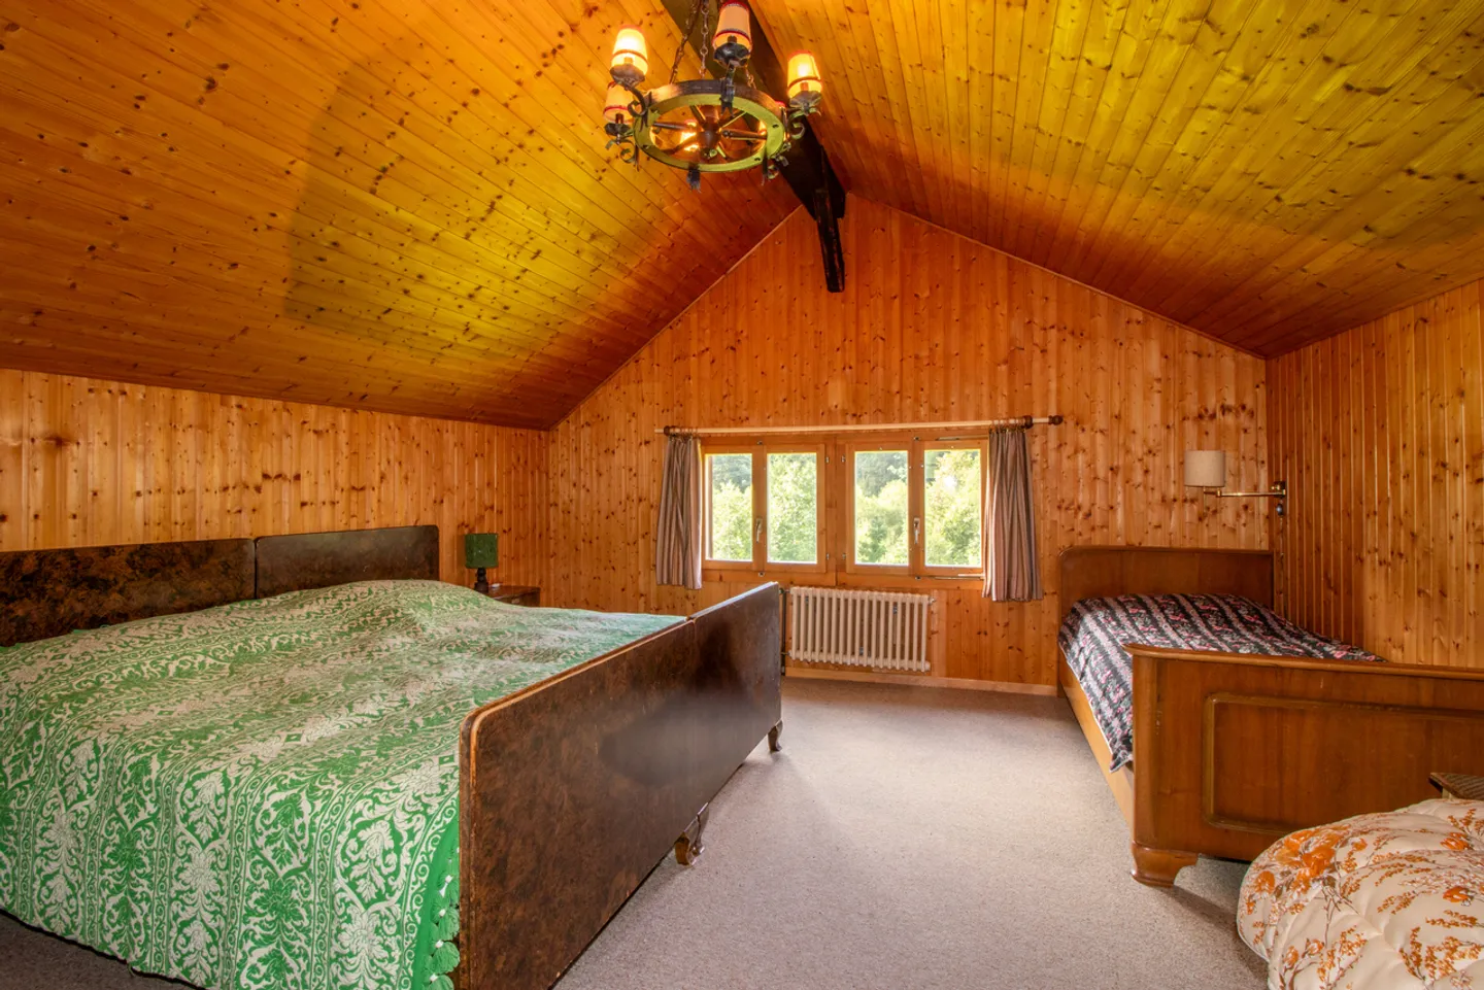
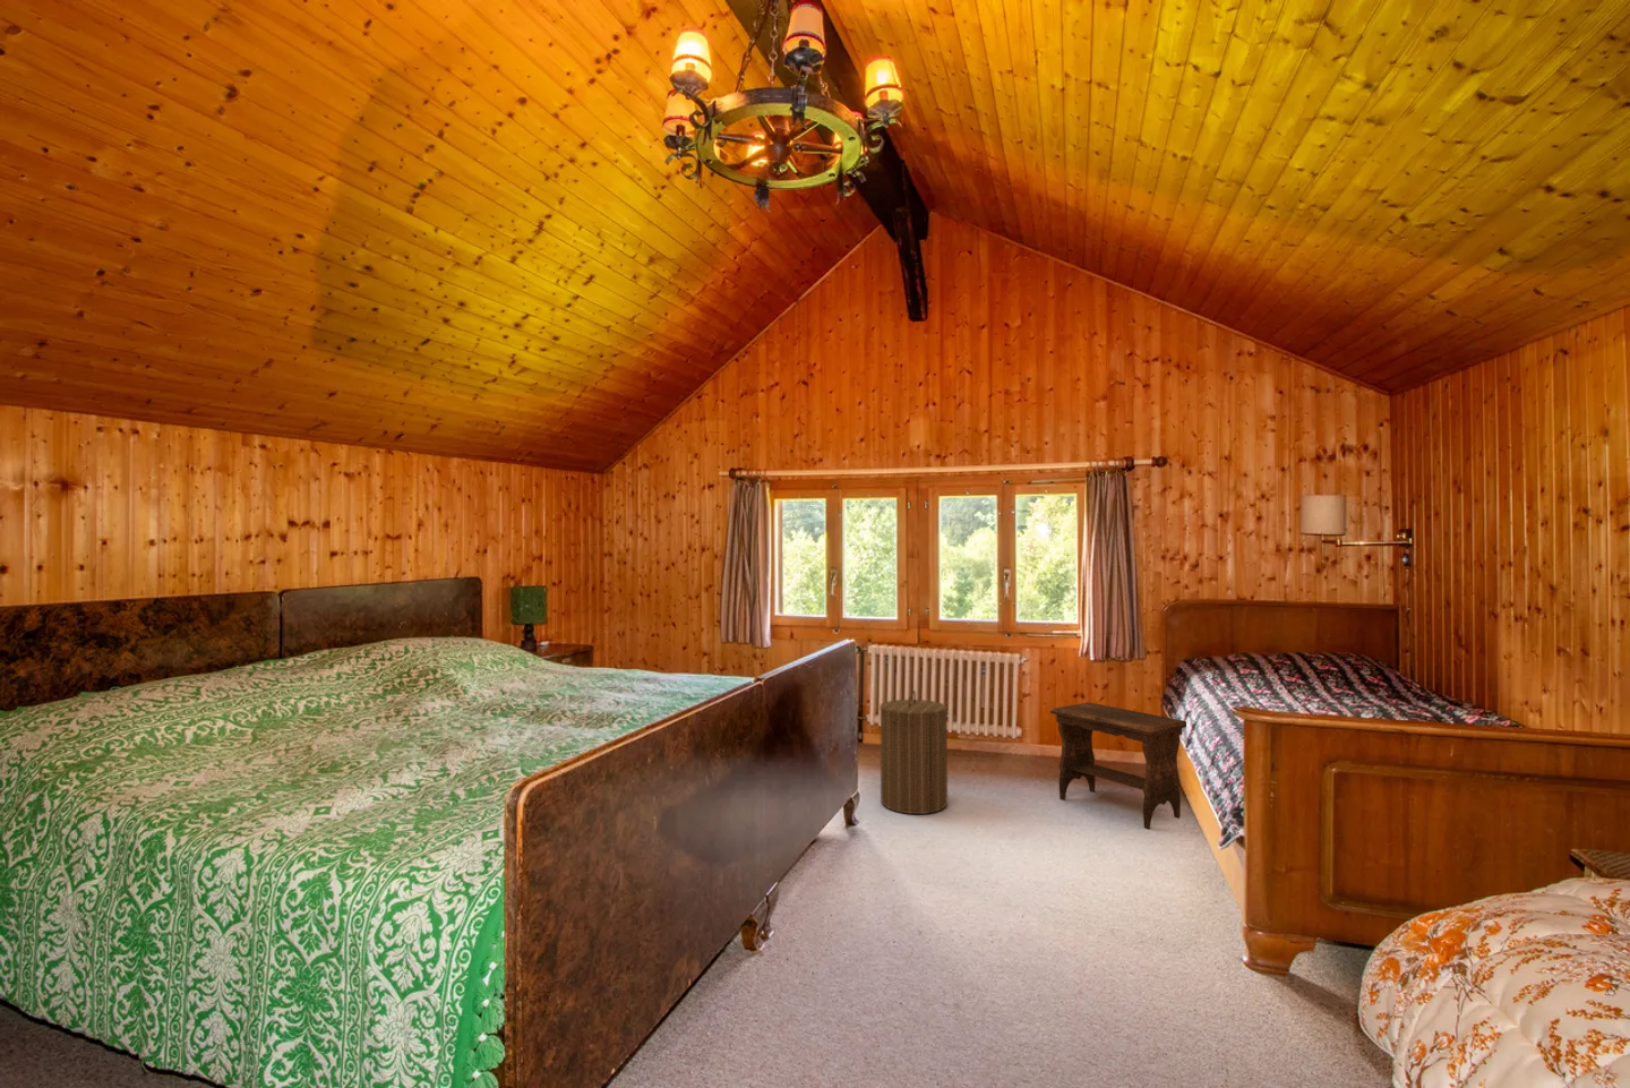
+ laundry hamper [879,690,949,815]
+ footstool [1050,701,1187,829]
